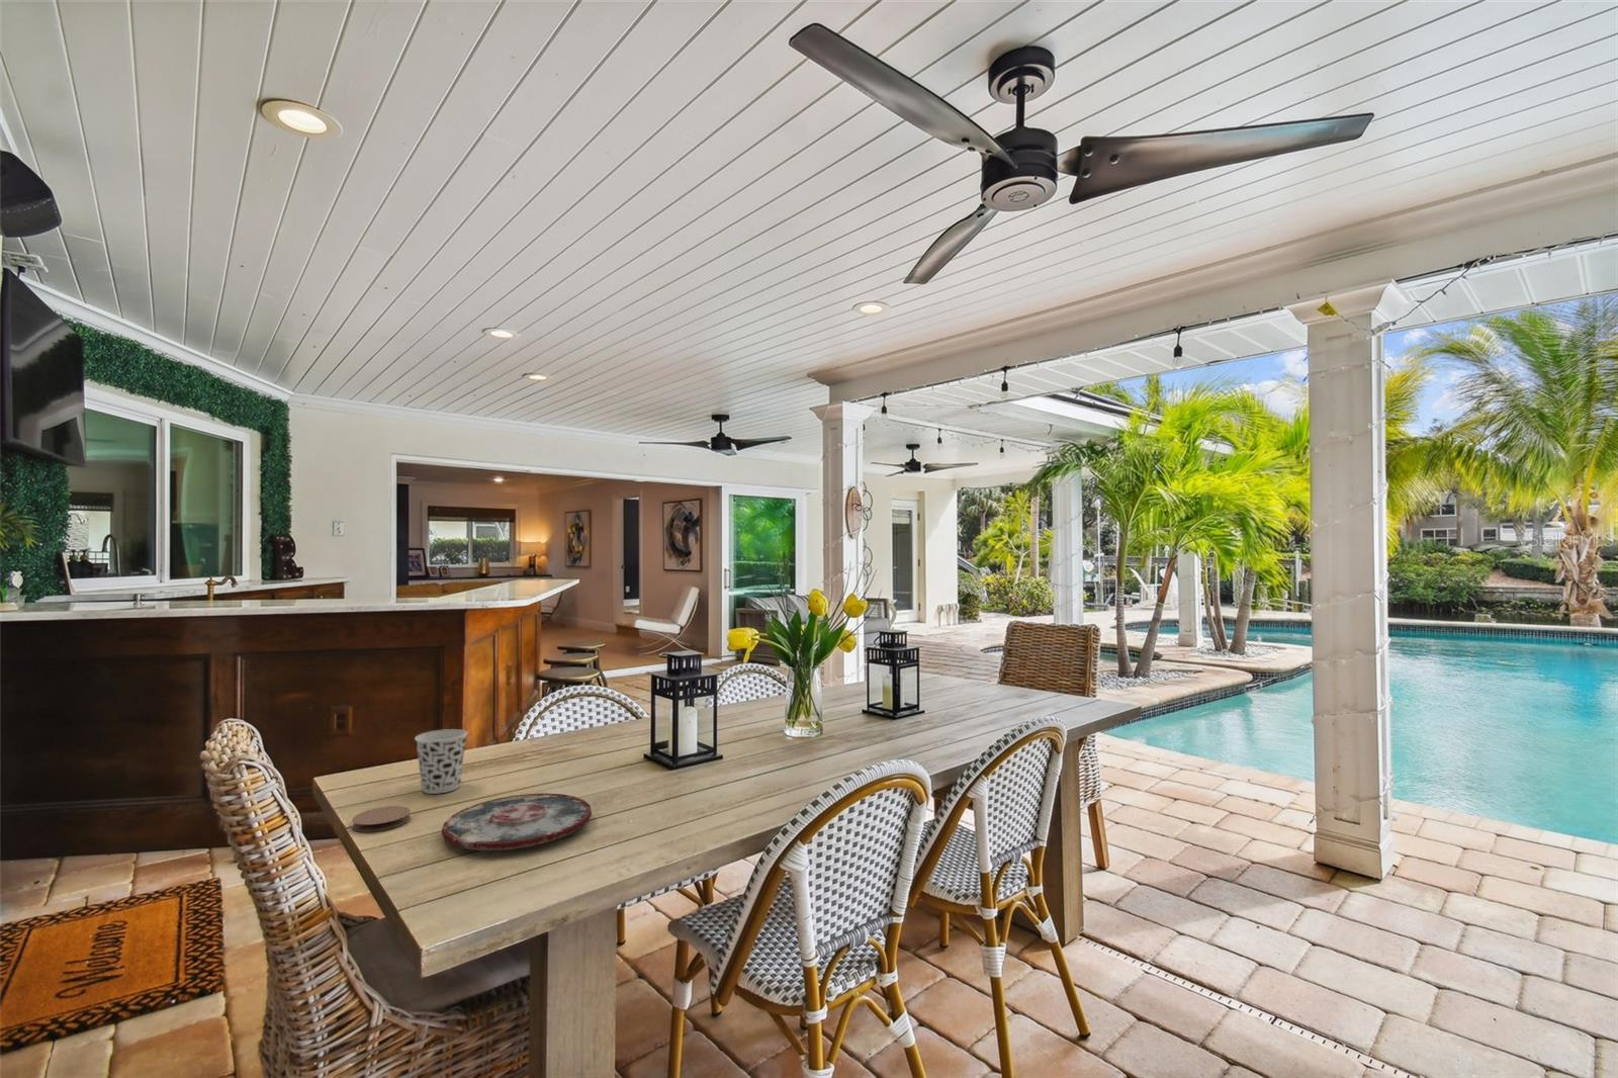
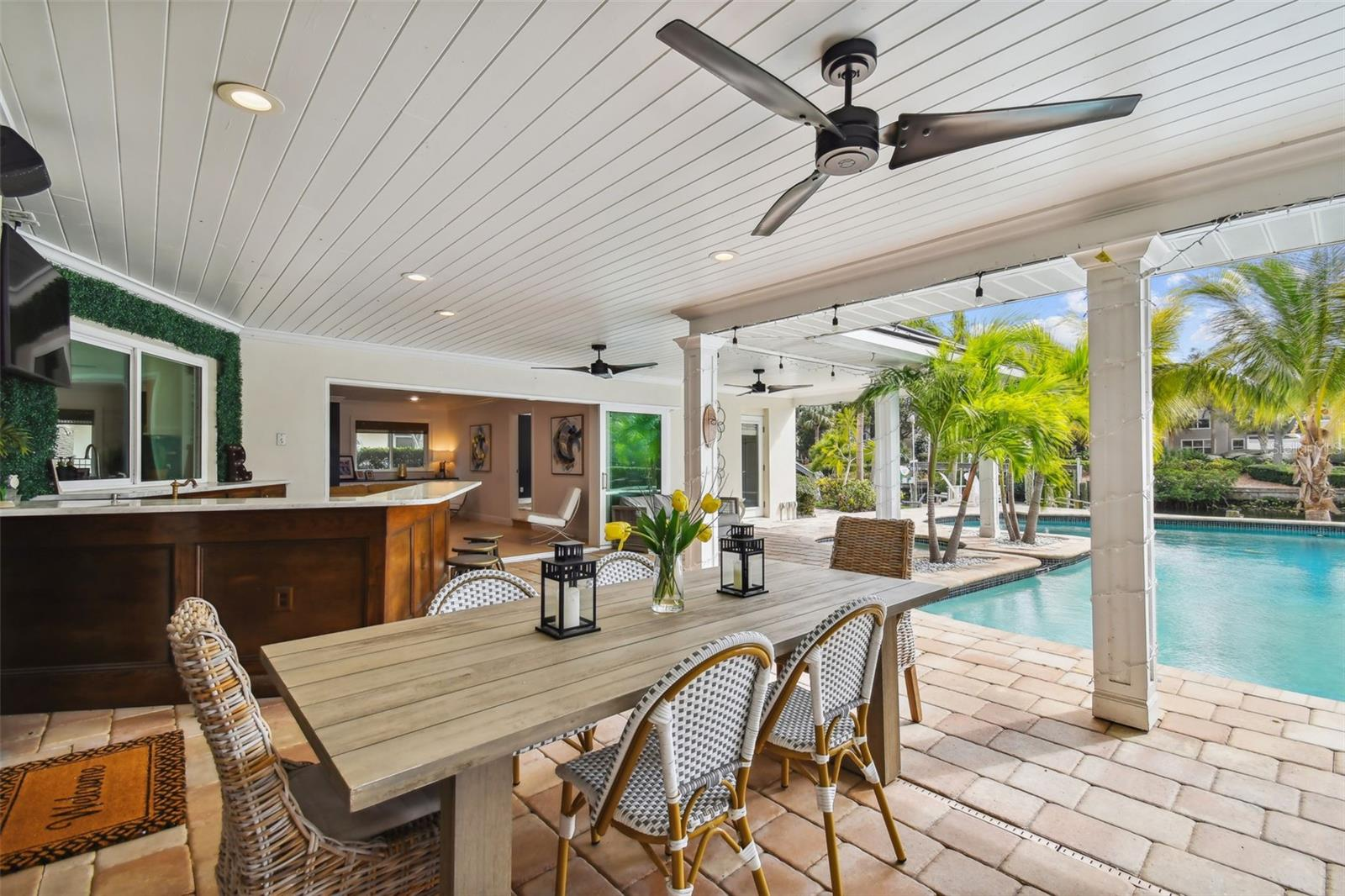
- coaster [351,805,411,833]
- plate [441,792,593,852]
- cup [414,728,468,795]
